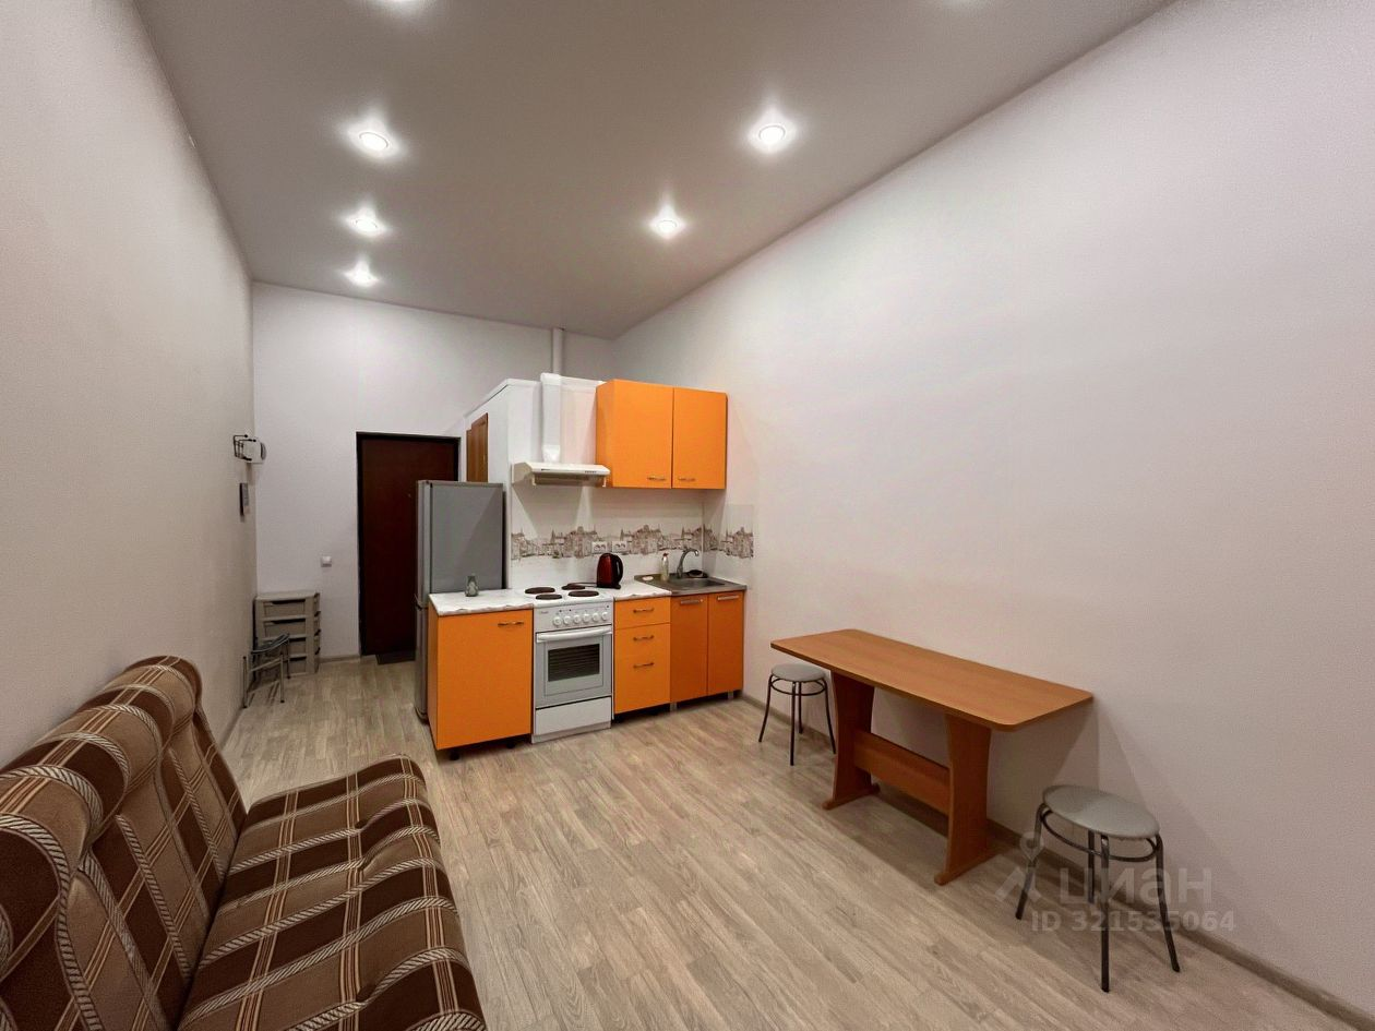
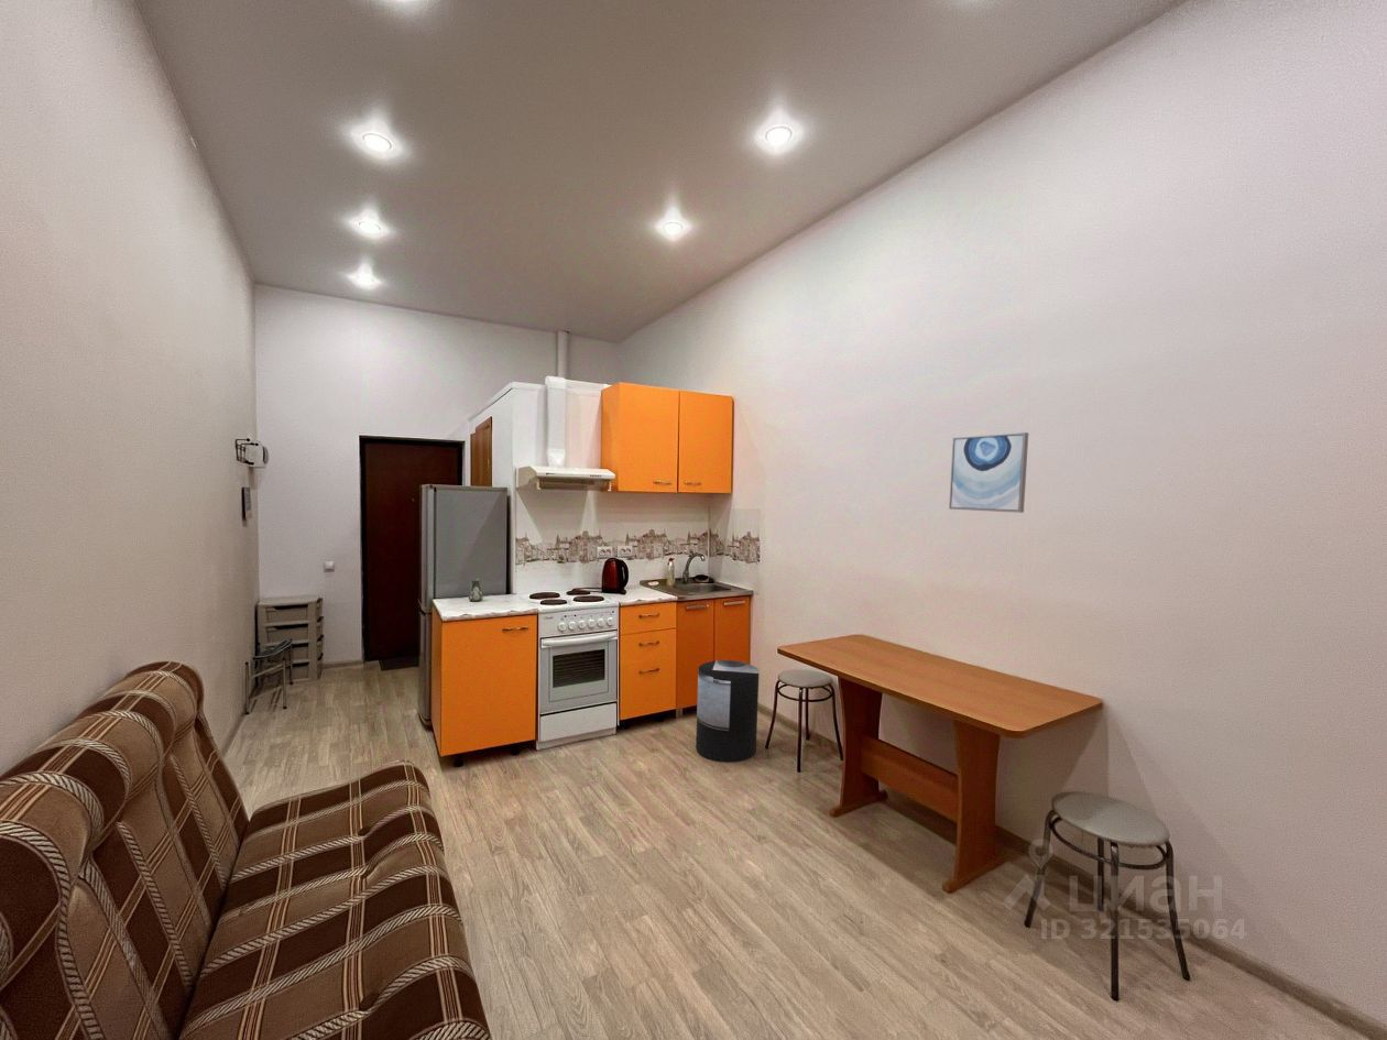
+ trash can [695,659,761,764]
+ wall art [948,431,1029,514]
